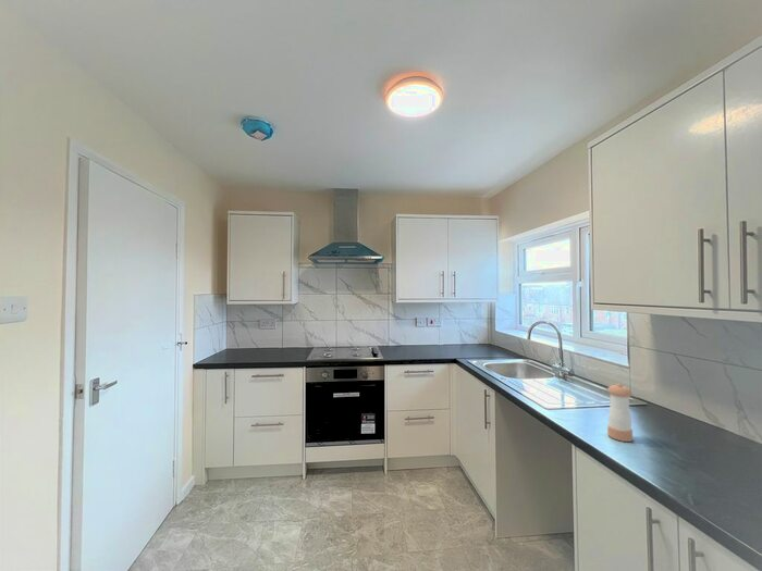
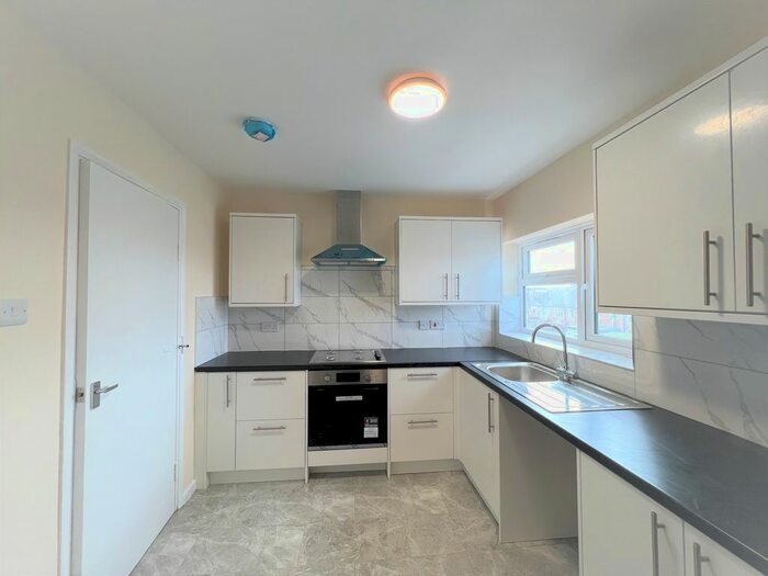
- pepper shaker [606,383,634,443]
